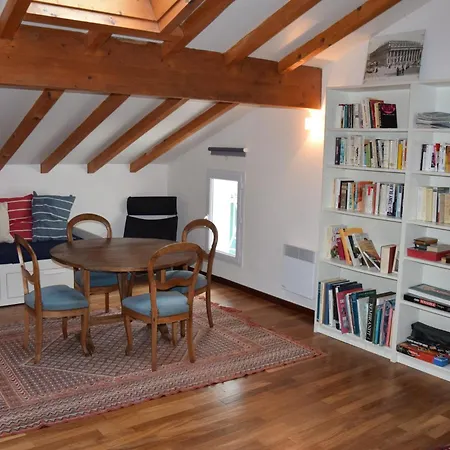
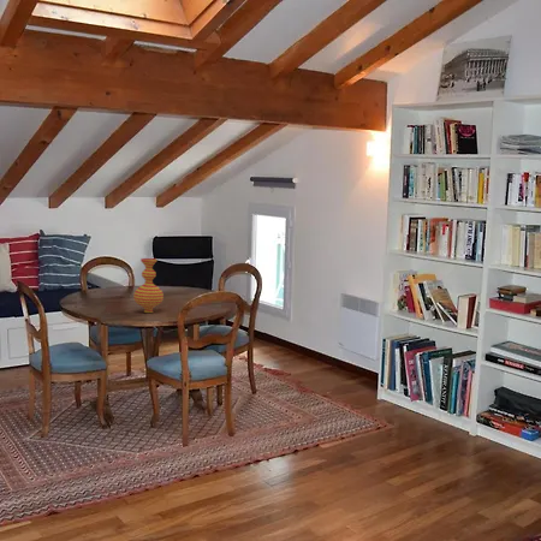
+ vase [132,257,165,314]
